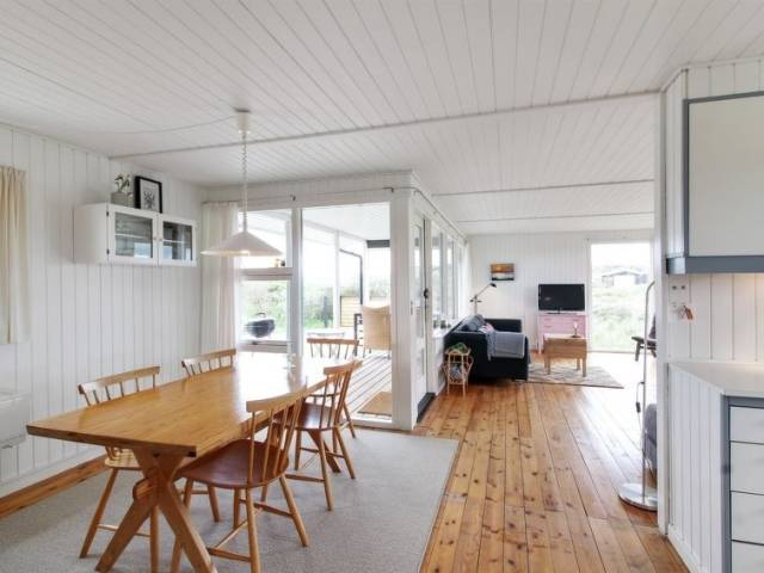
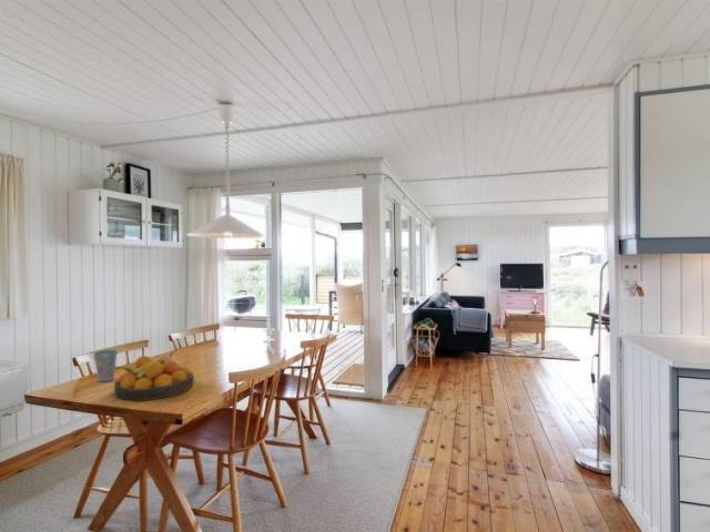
+ cup [92,349,119,382]
+ fruit bowl [113,355,195,401]
